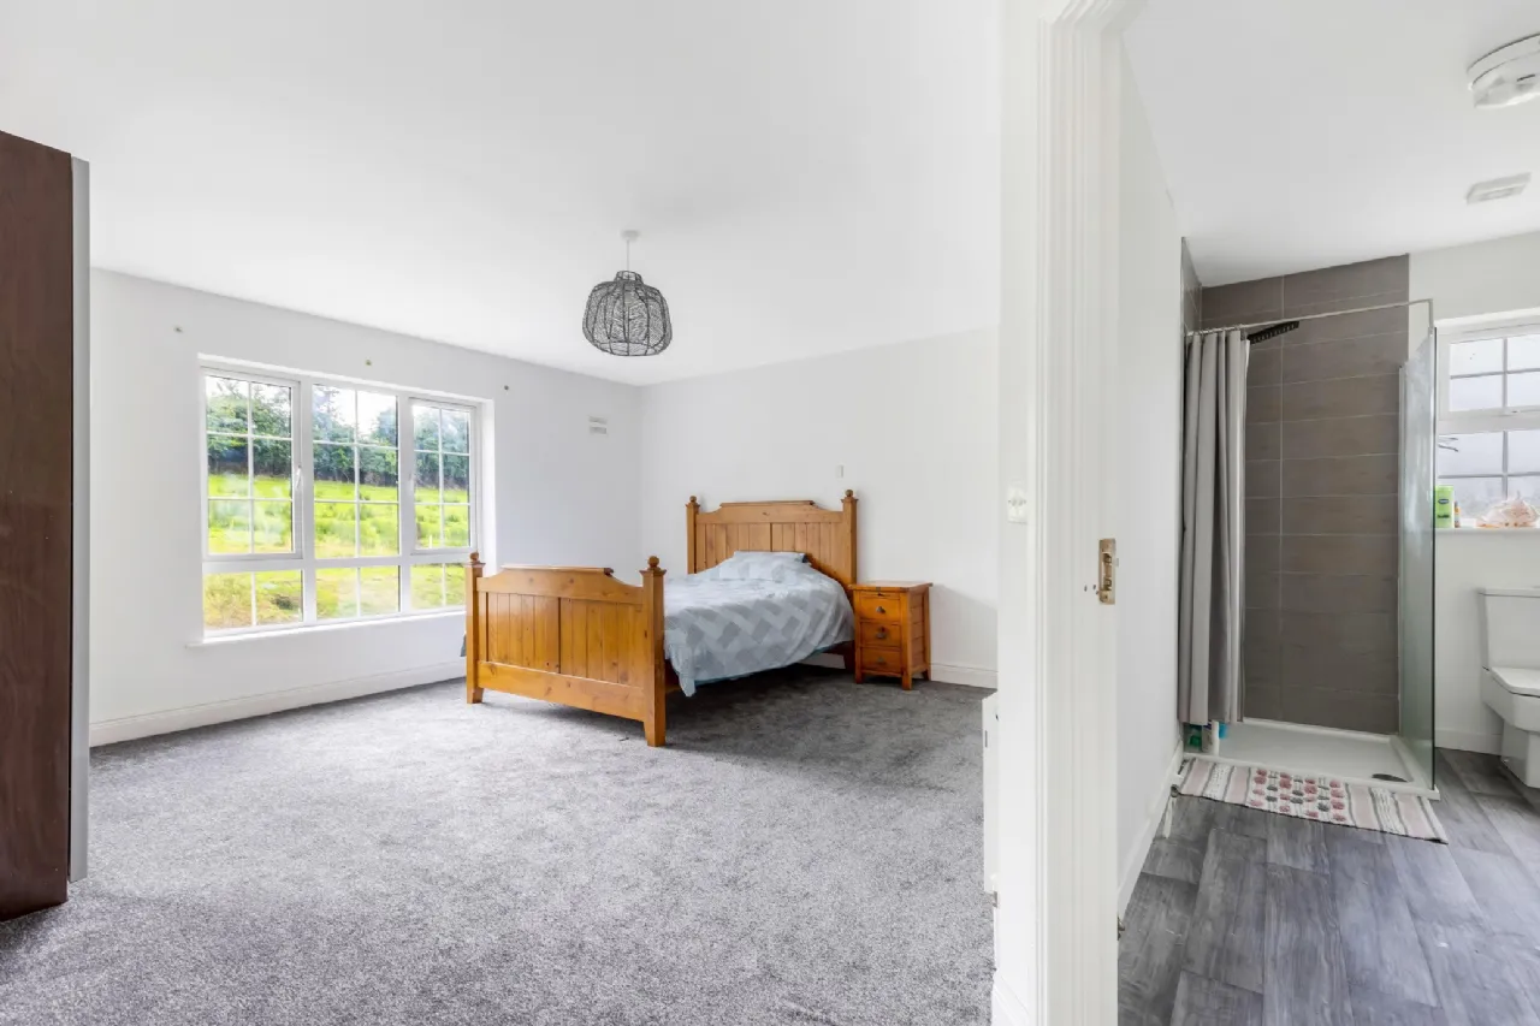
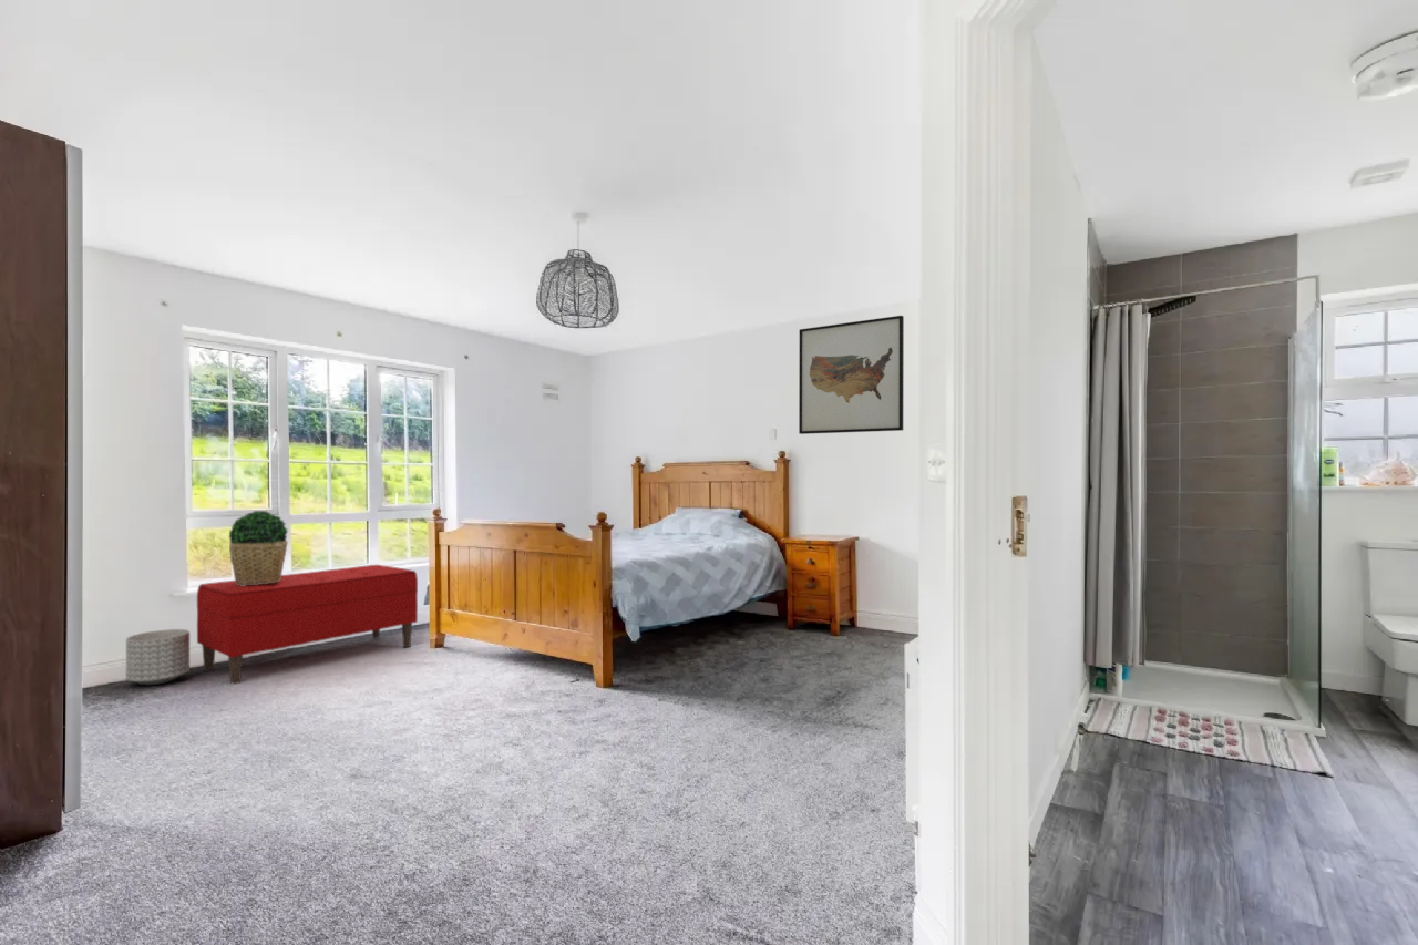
+ planter [125,628,191,686]
+ bench [196,564,419,685]
+ potted plant [227,510,289,586]
+ wall art [798,315,905,435]
